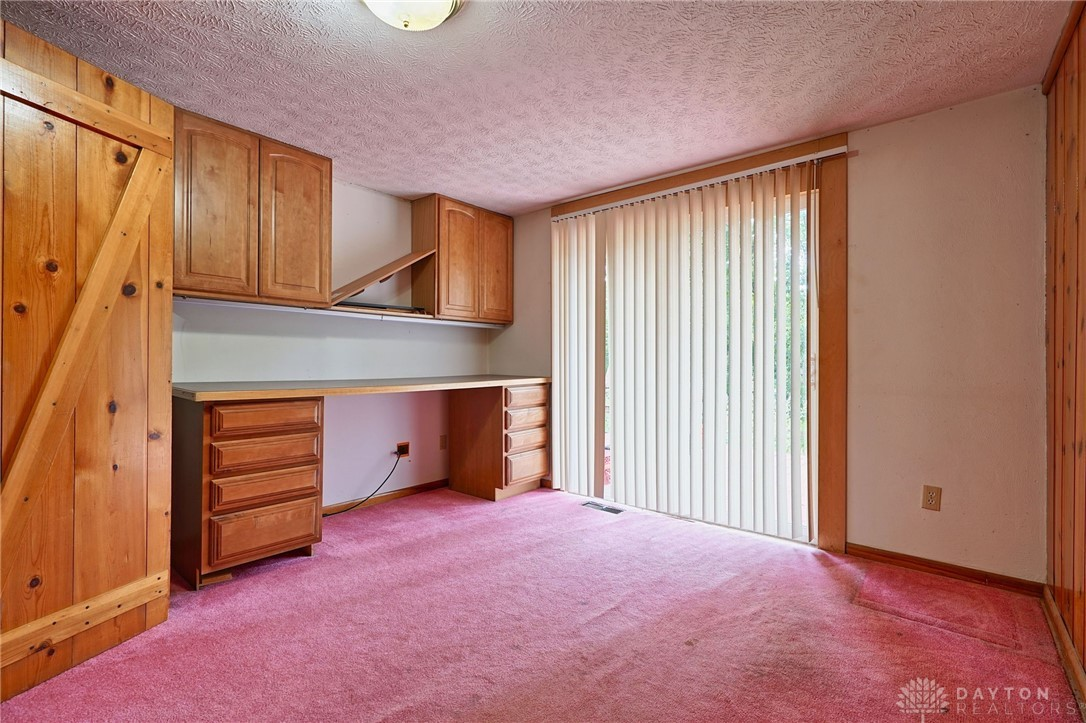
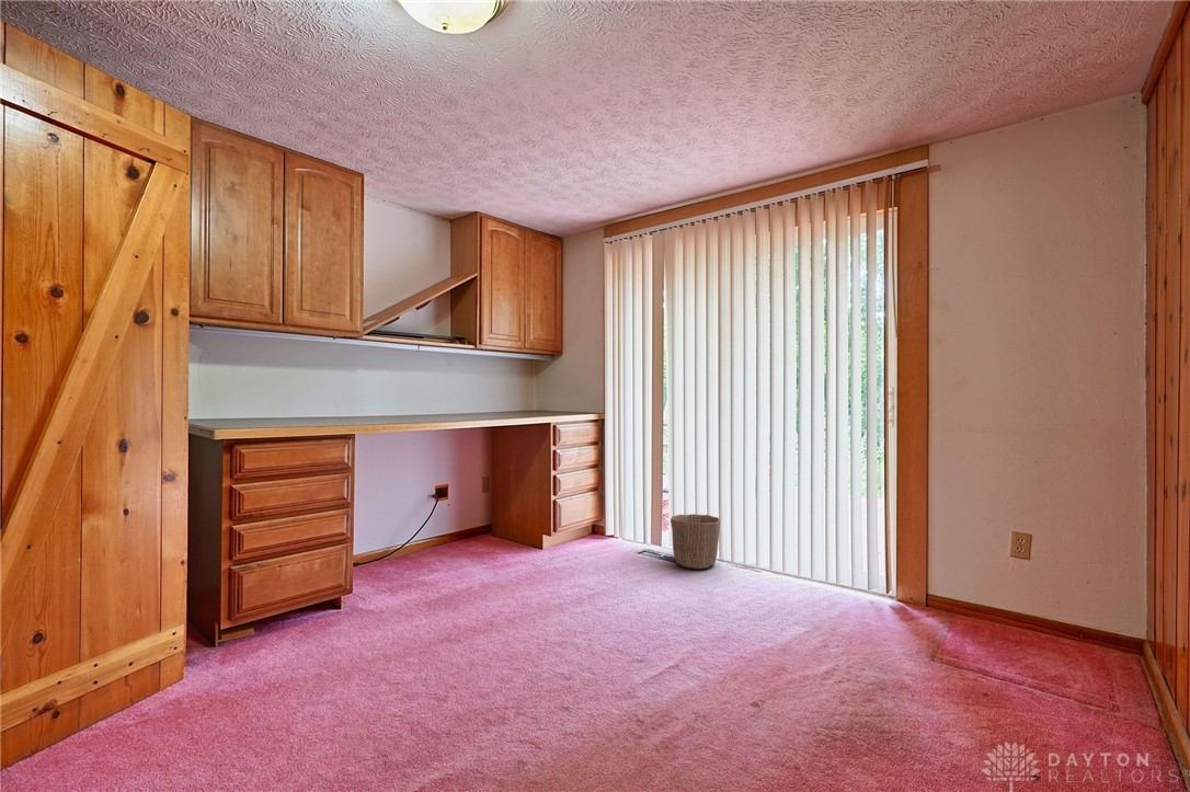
+ waste basket [670,513,721,571]
